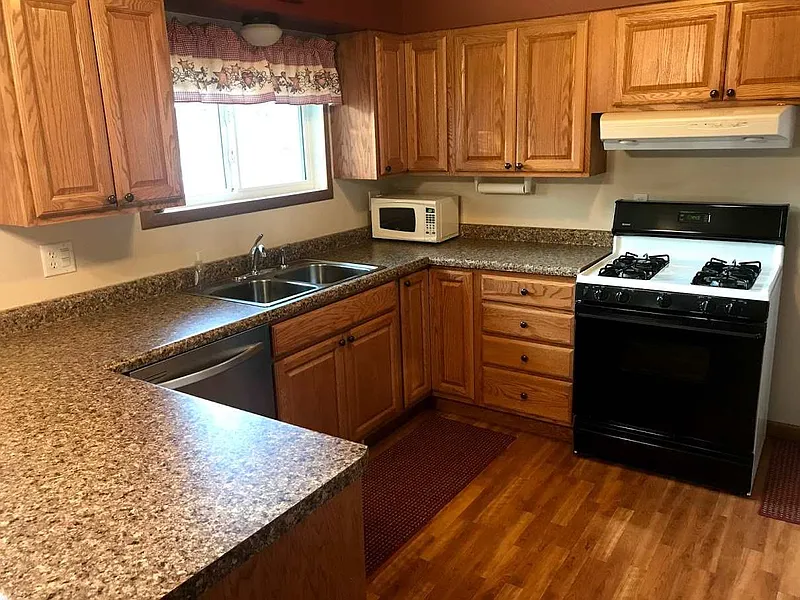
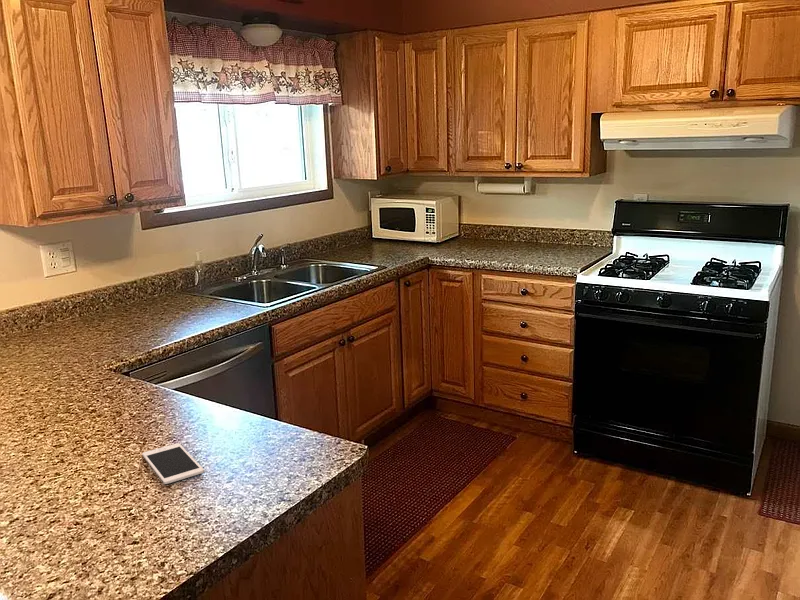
+ cell phone [141,442,205,485]
